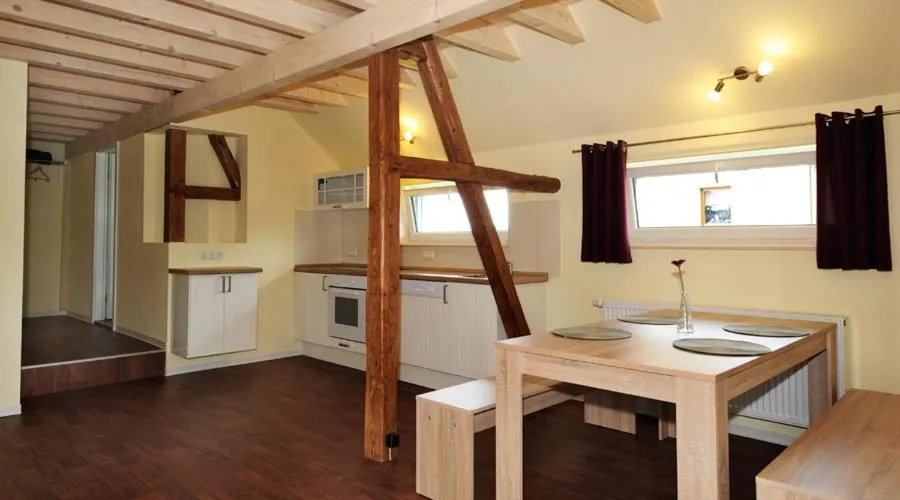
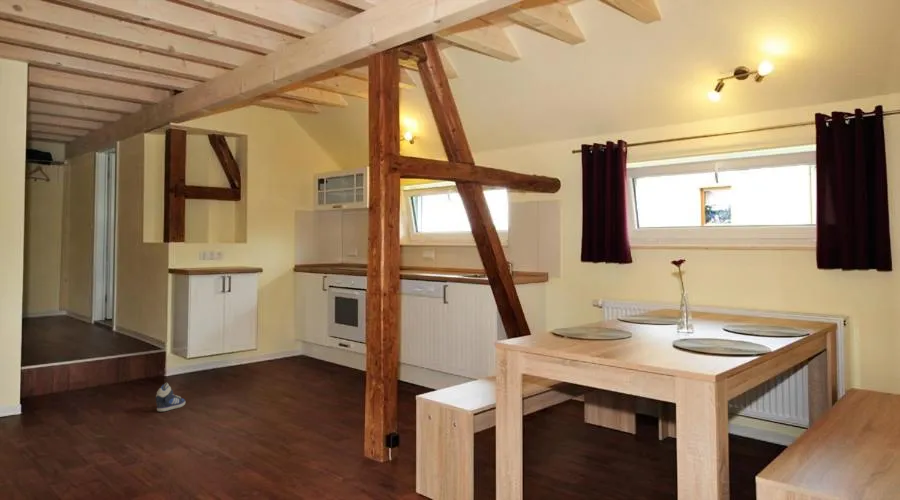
+ sneaker [155,382,186,412]
